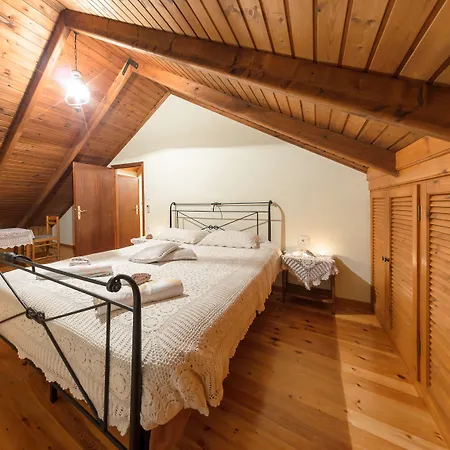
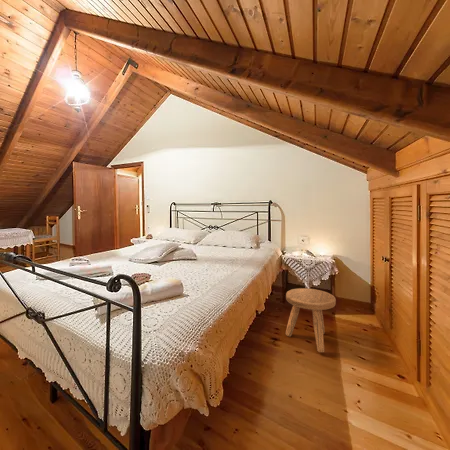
+ stool [285,287,337,353]
